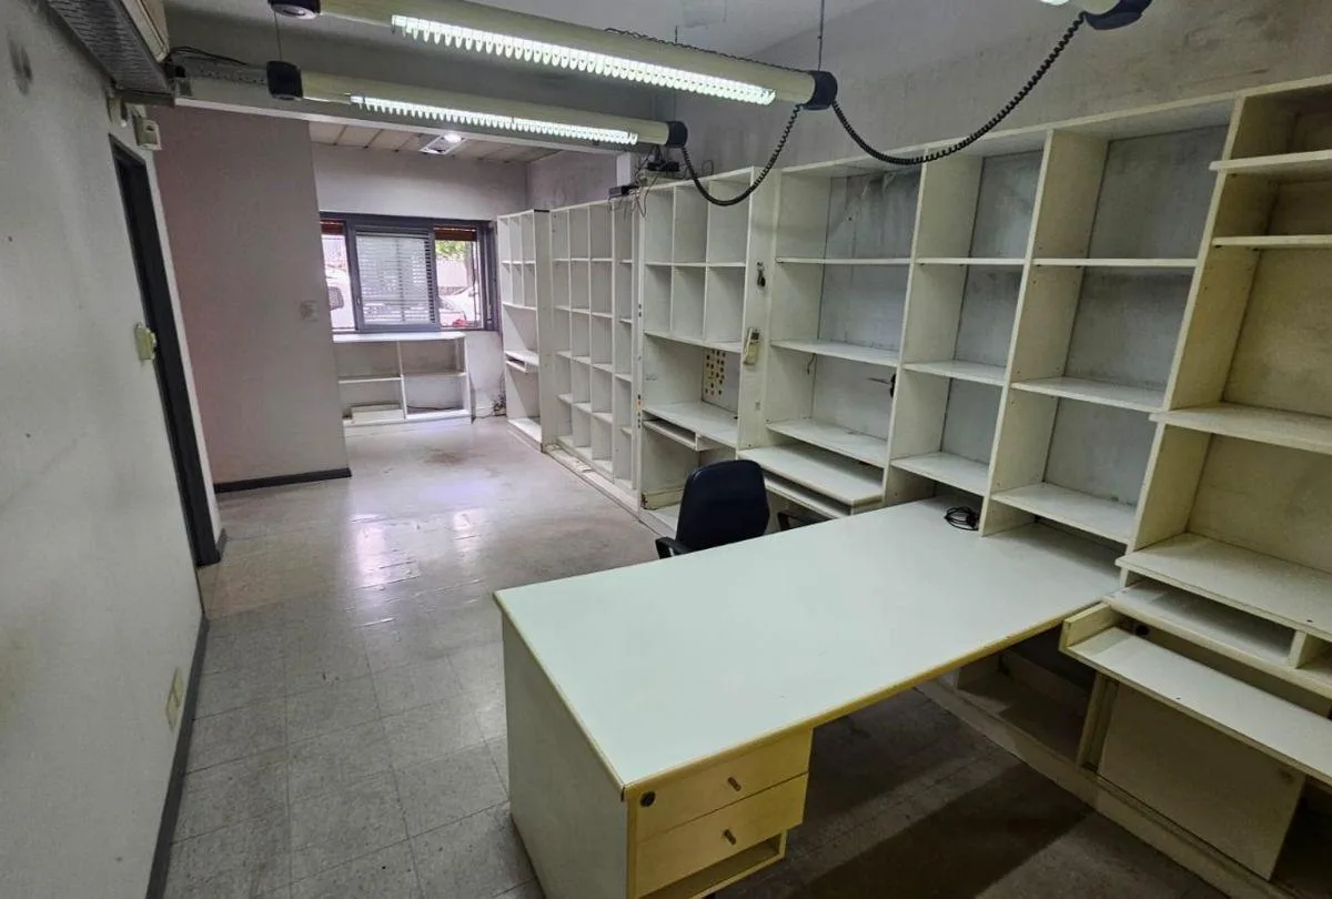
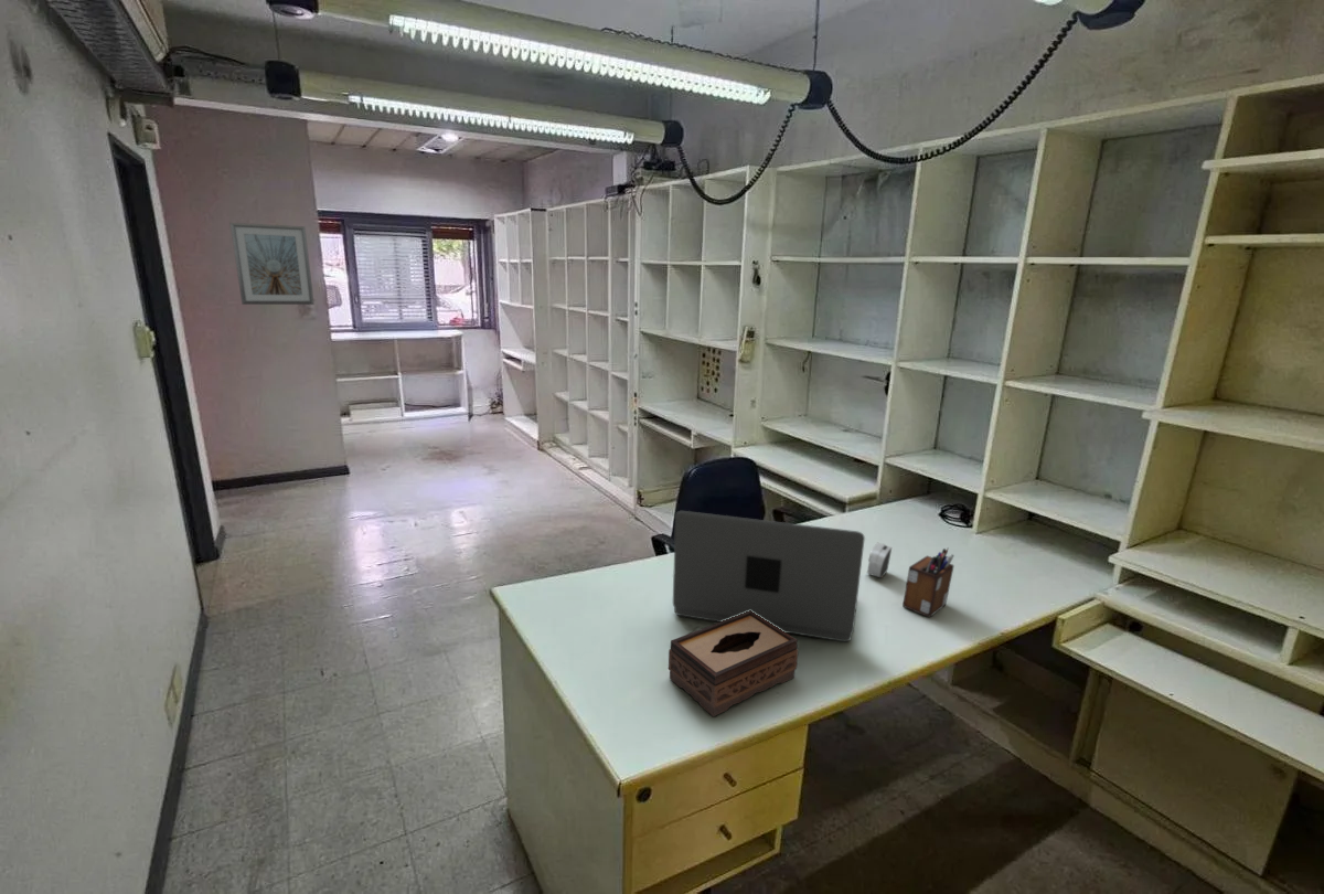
+ tissue box [668,610,799,717]
+ desk organizer [901,547,955,618]
+ laptop [672,510,866,642]
+ computer mouse [865,542,893,579]
+ picture frame [229,222,316,306]
